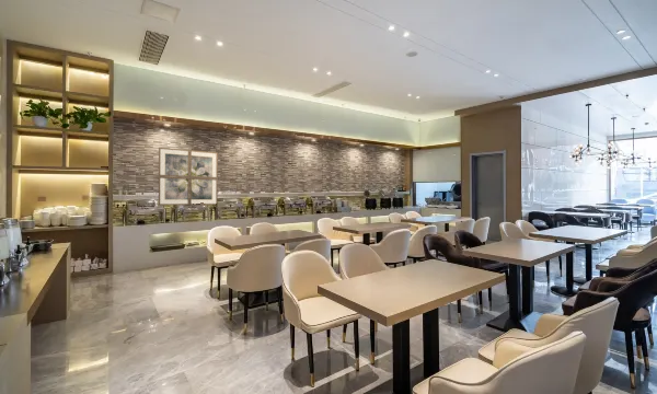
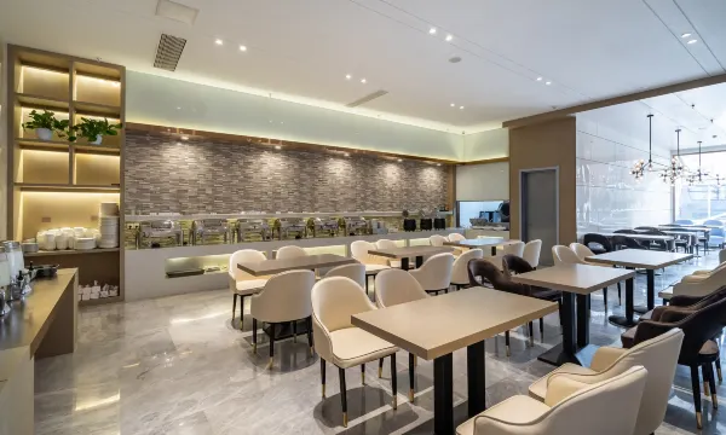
- wall art [158,147,219,206]
